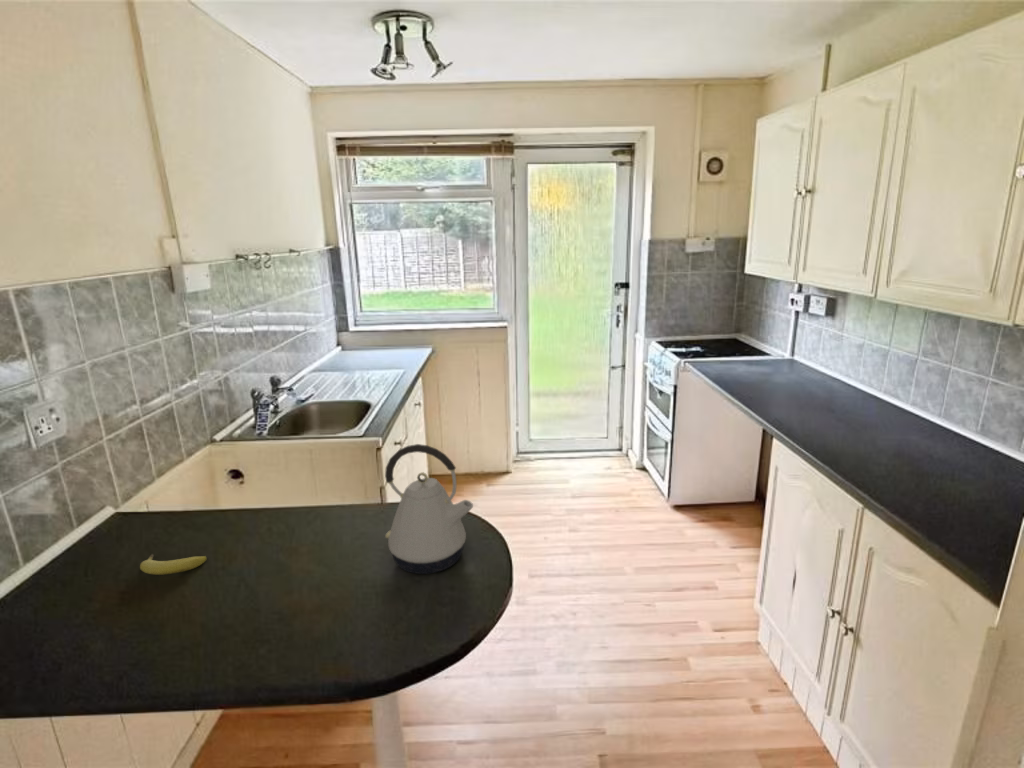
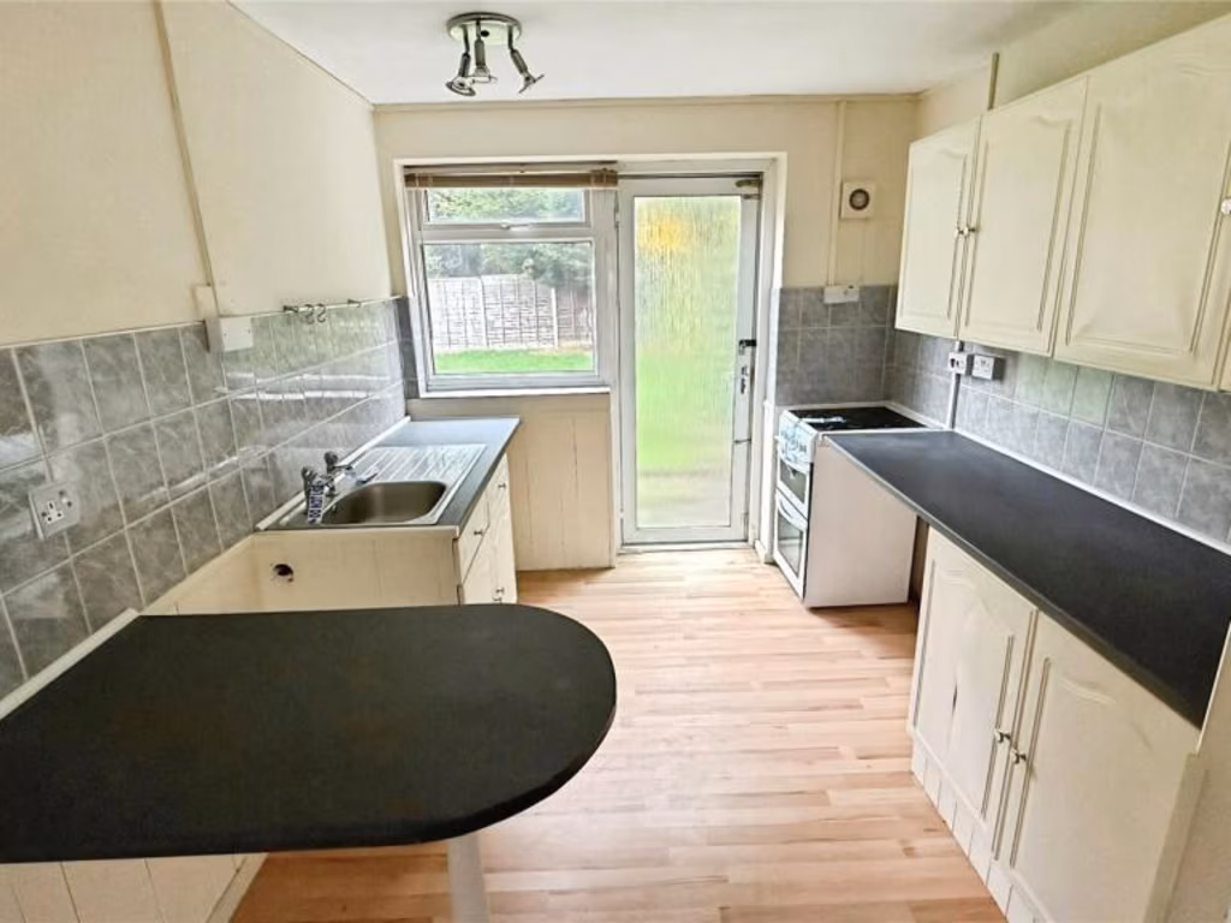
- kettle [384,443,474,575]
- fruit [139,553,208,576]
